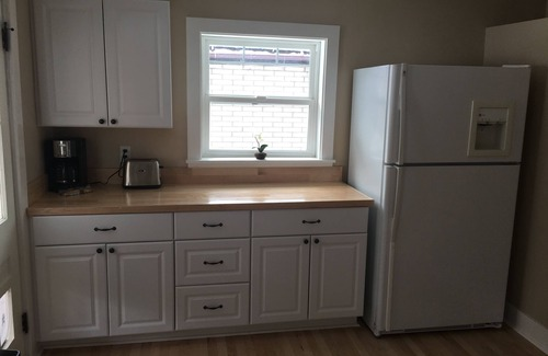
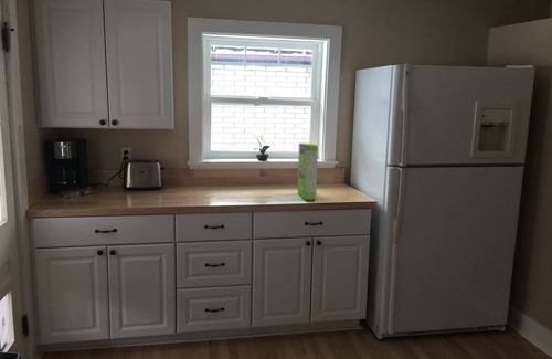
+ cake mix box [296,142,319,201]
